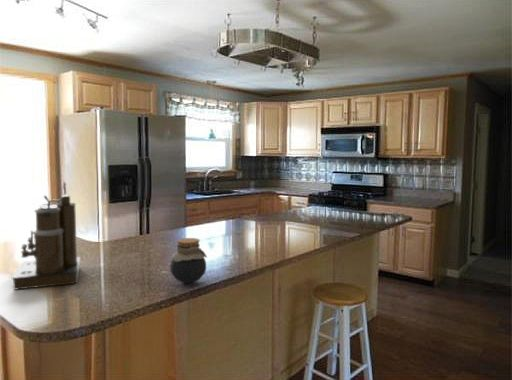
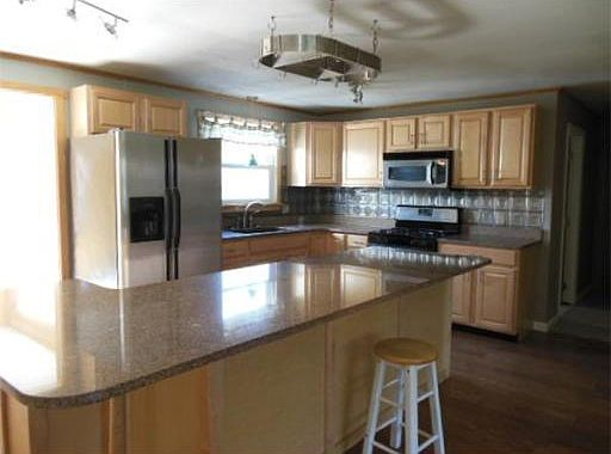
- coffee maker [11,181,82,290]
- jar [169,237,208,284]
